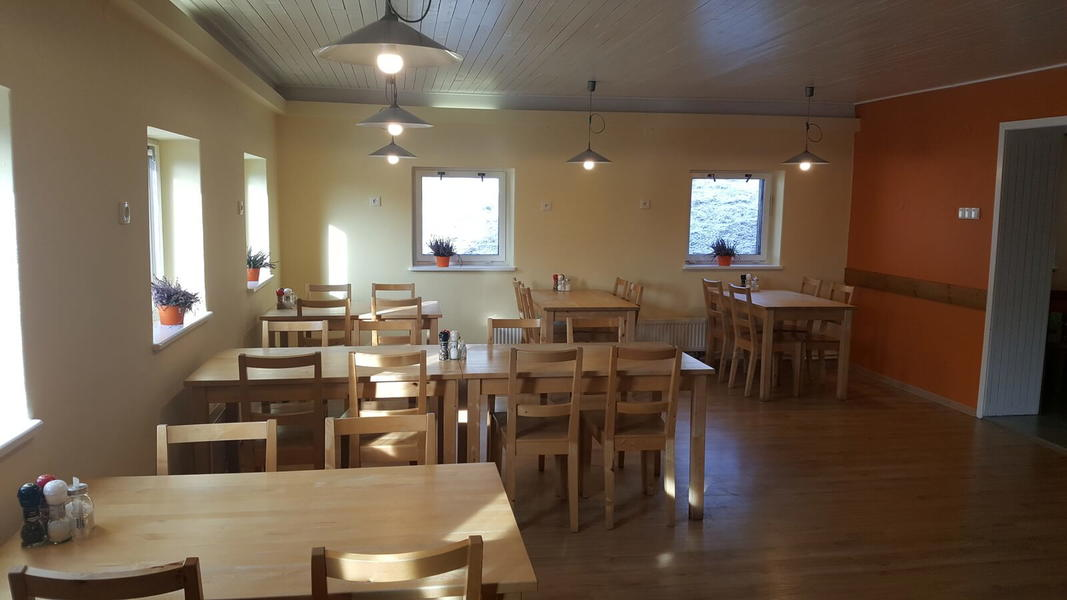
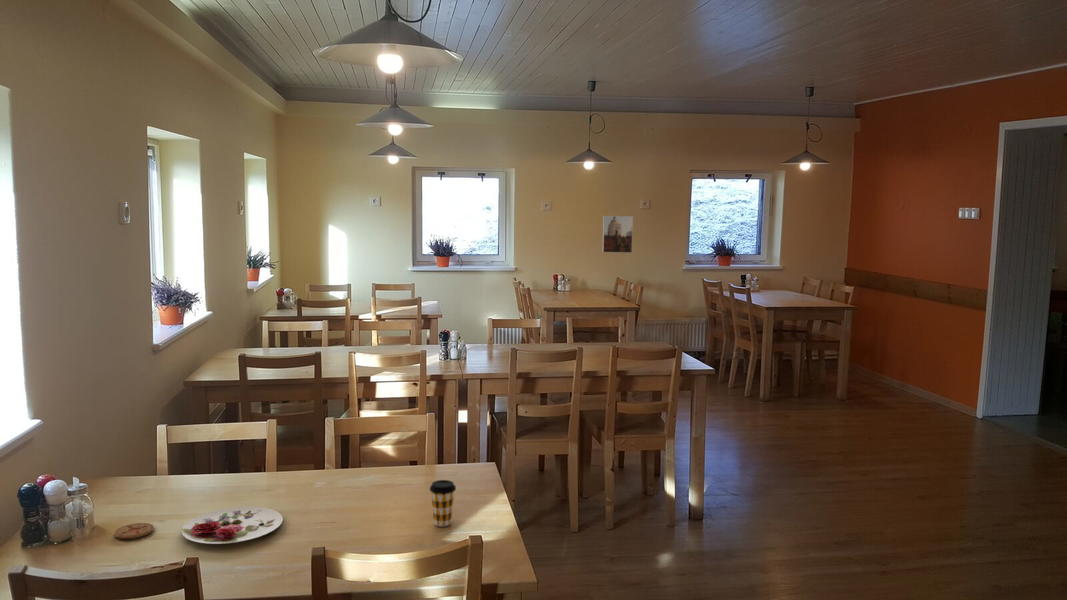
+ coaster [113,522,155,540]
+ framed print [601,215,634,254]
+ plate [181,506,284,545]
+ coffee cup [429,479,457,527]
